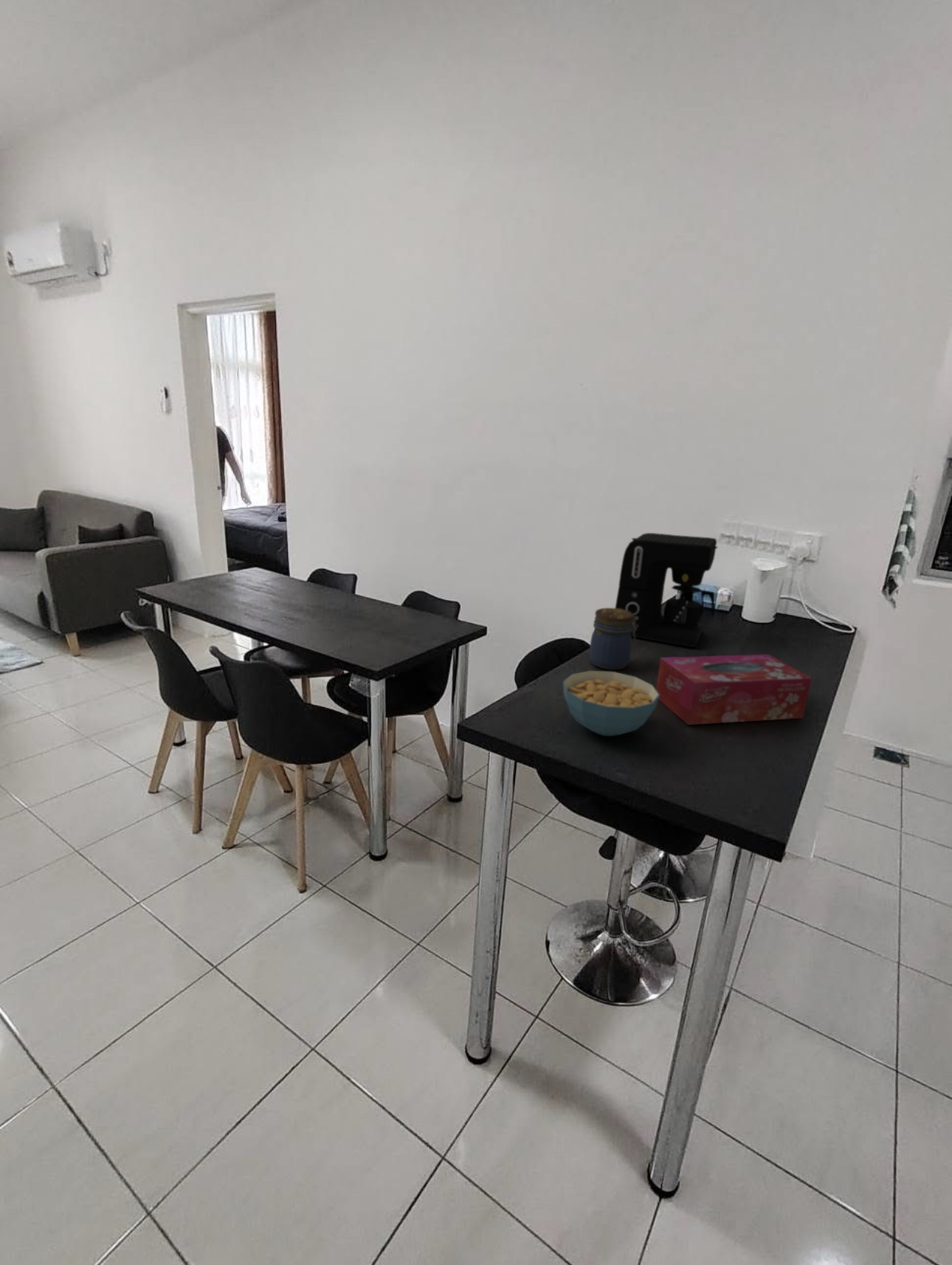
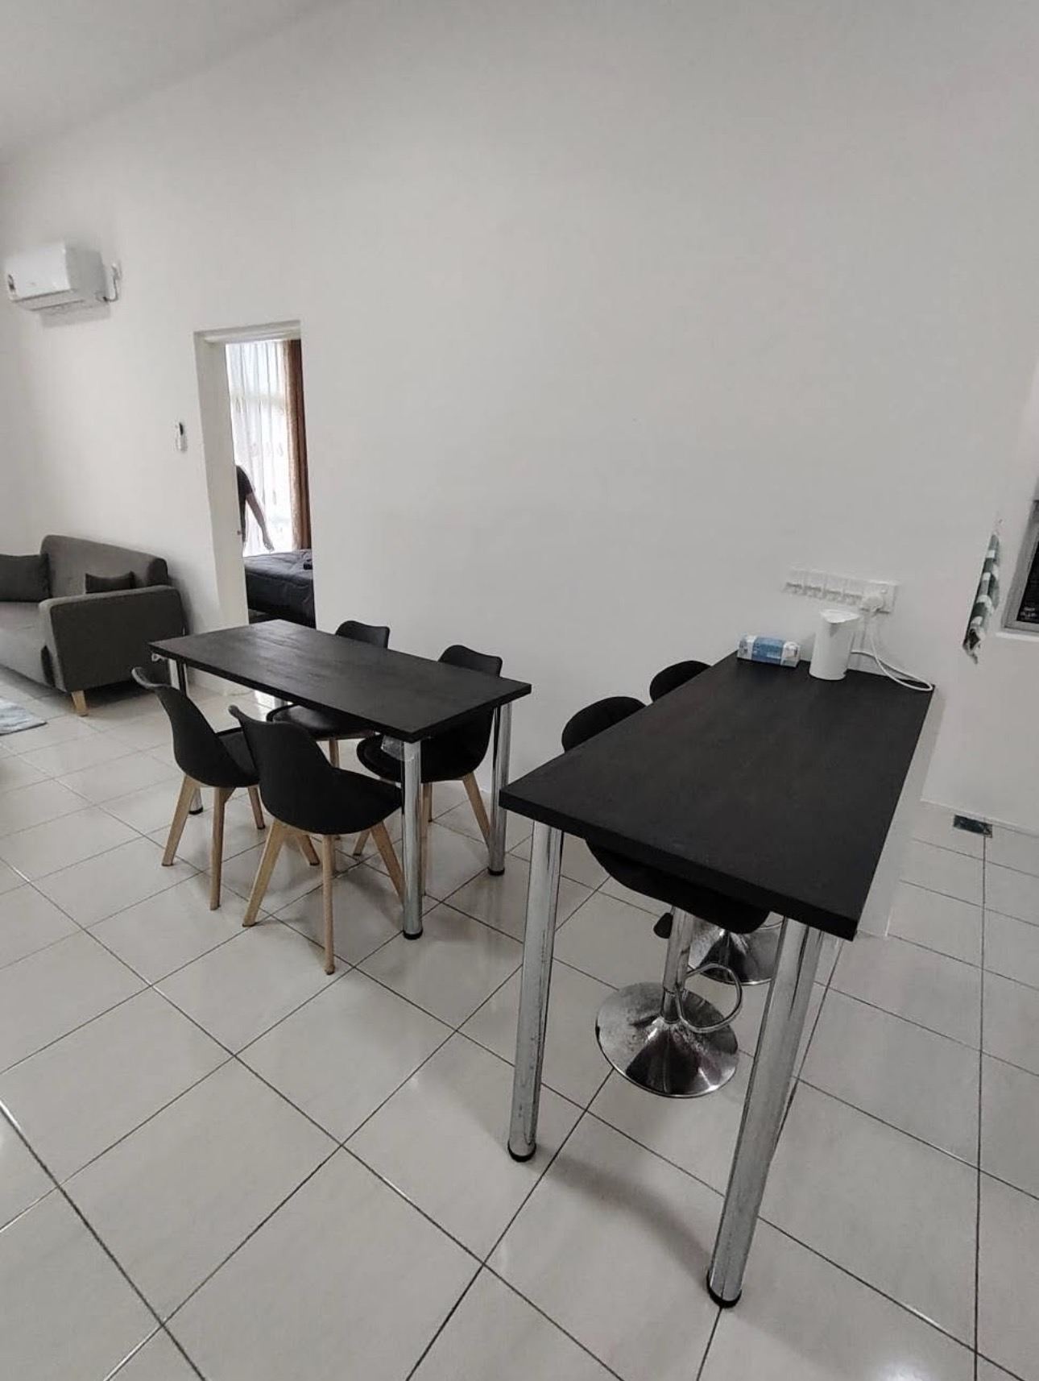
- jar [589,607,638,670]
- coffee maker [615,532,719,647]
- tissue box [655,654,813,725]
- cereal bowl [562,670,660,737]
